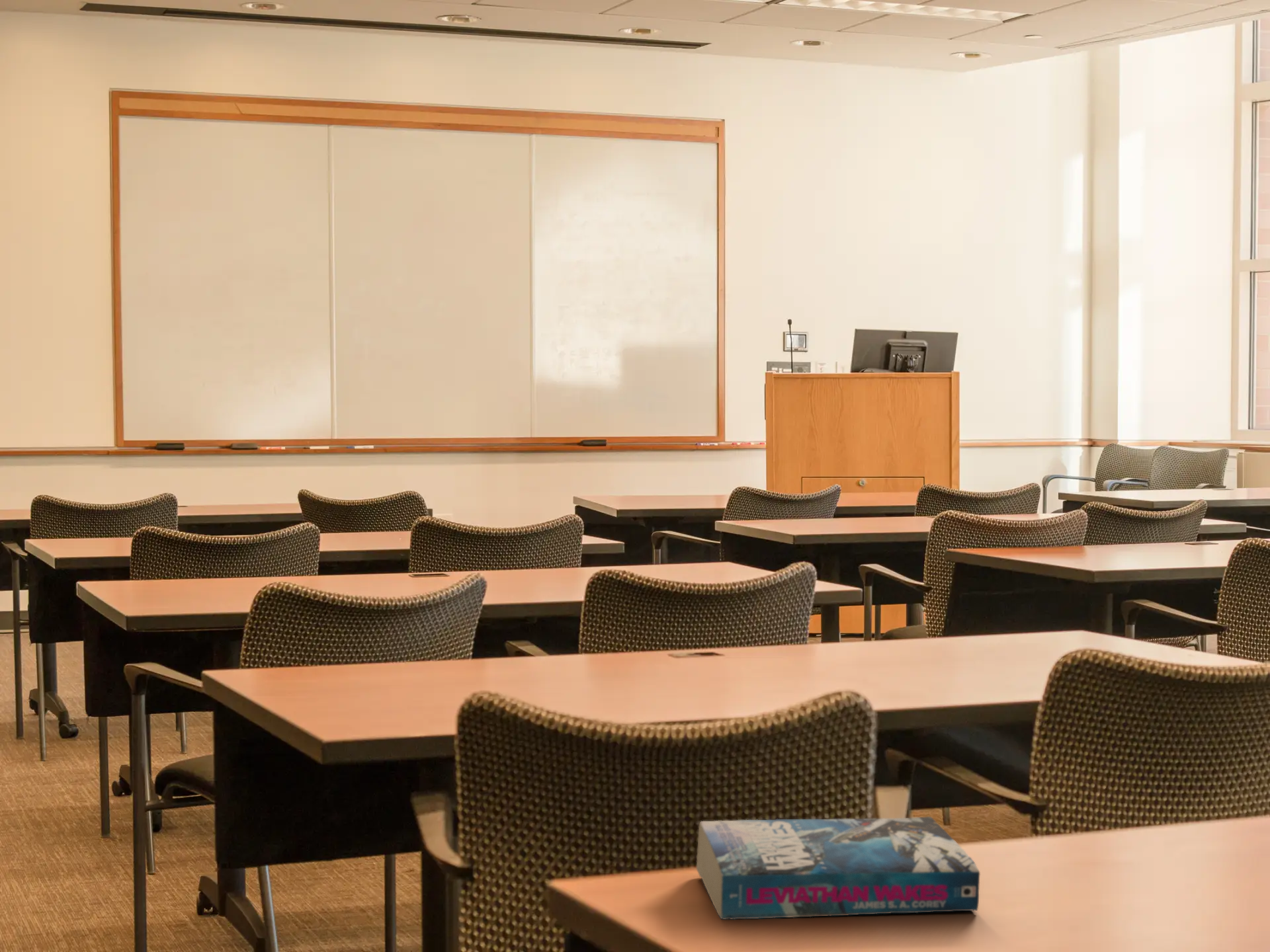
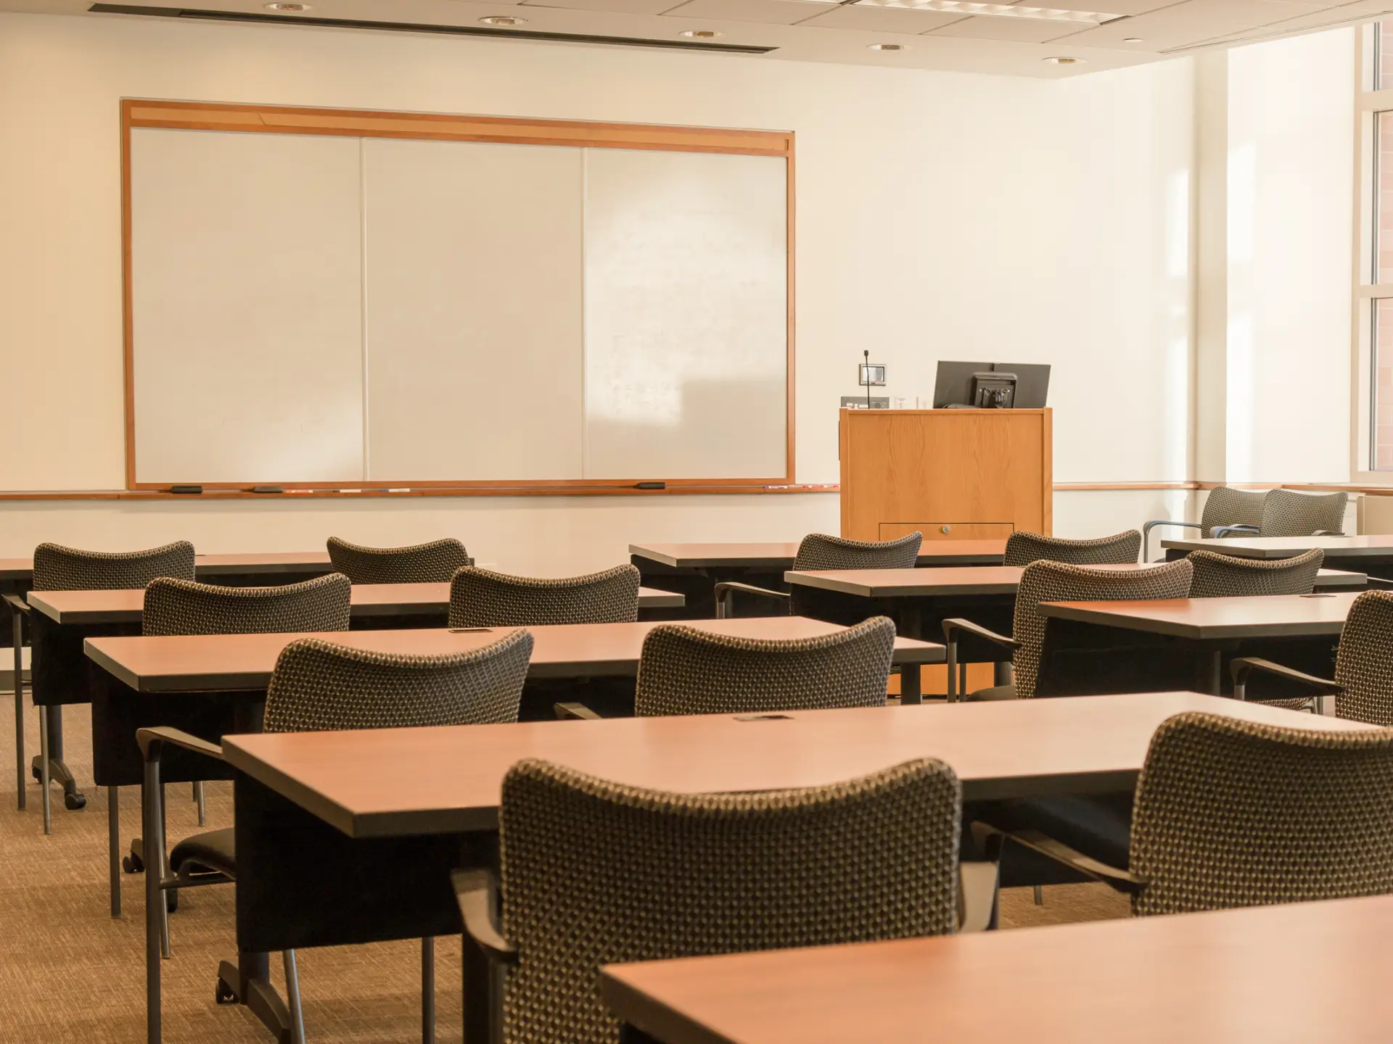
- book [696,816,981,920]
